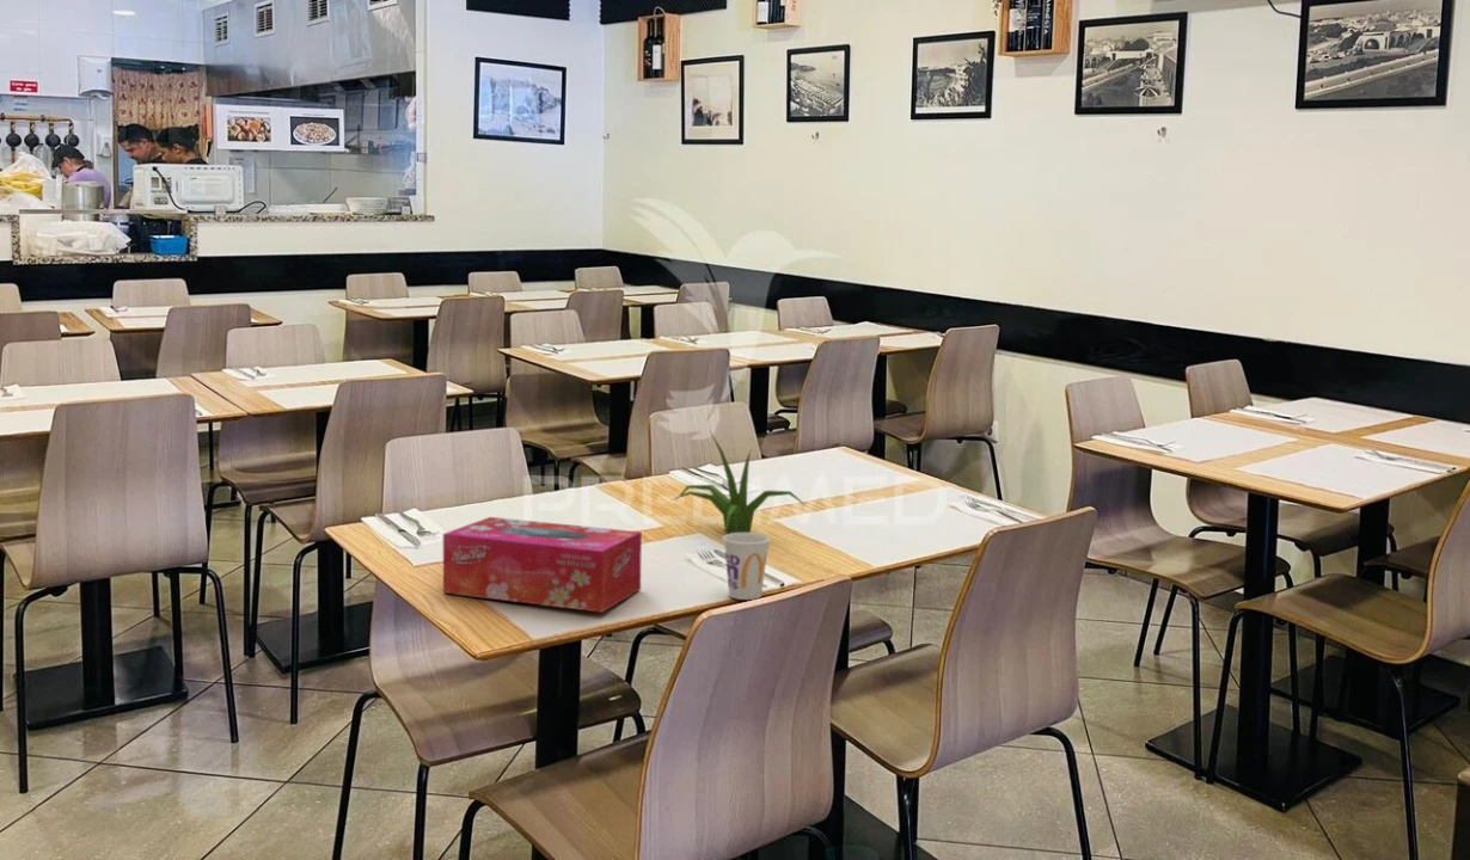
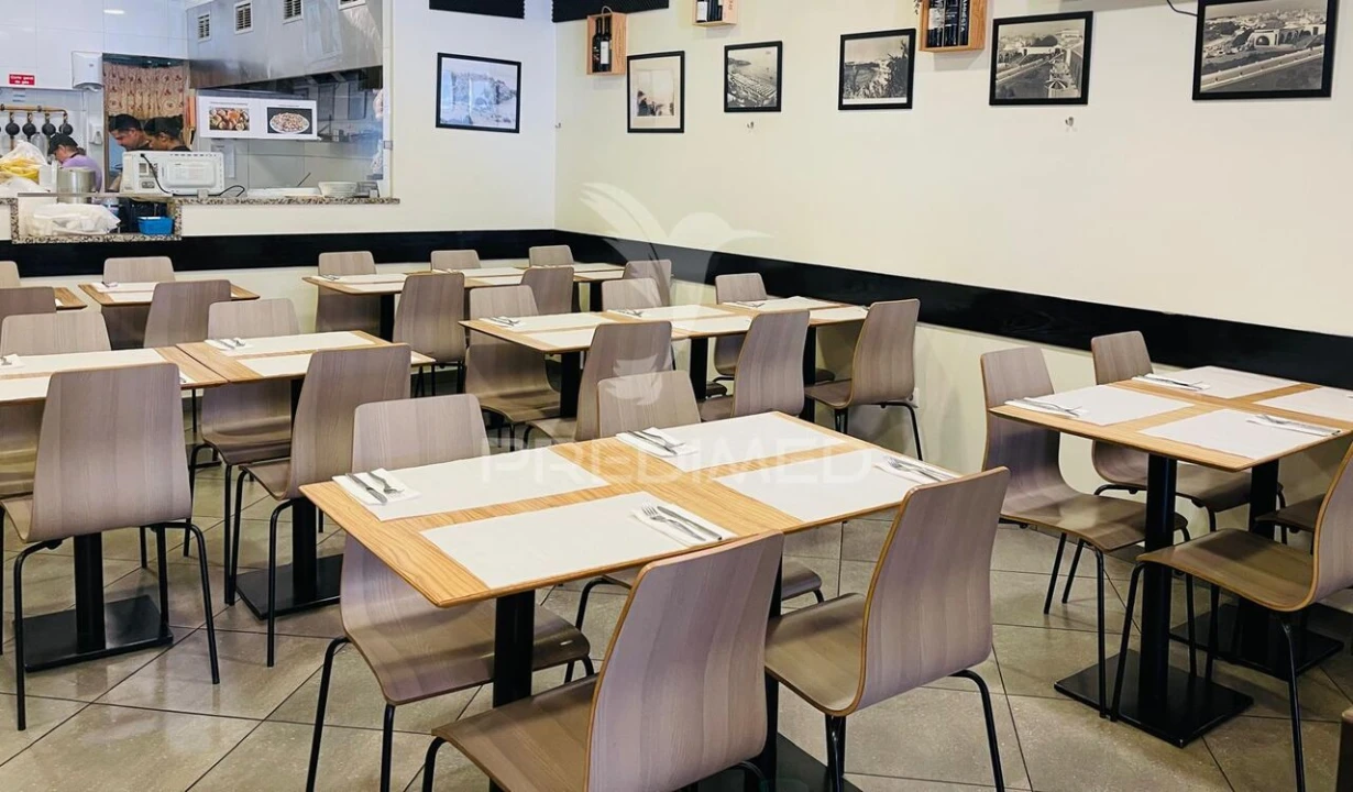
- plant [672,430,808,534]
- tissue box [442,516,643,614]
- cup [722,532,771,601]
